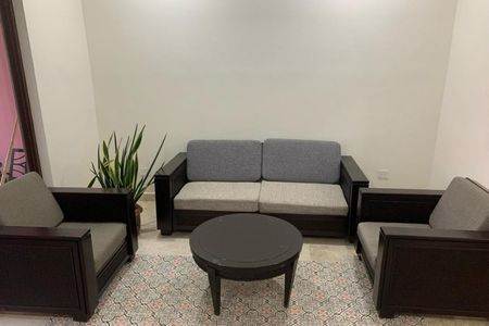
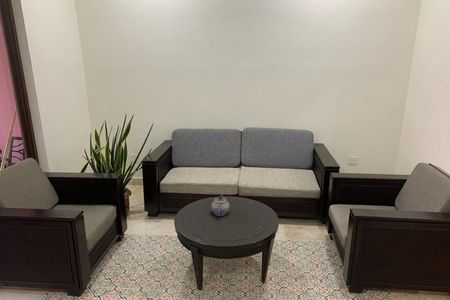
+ teapot [211,194,230,217]
